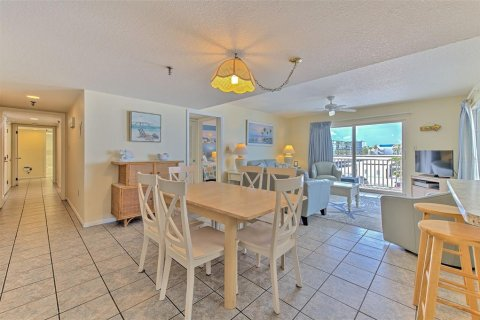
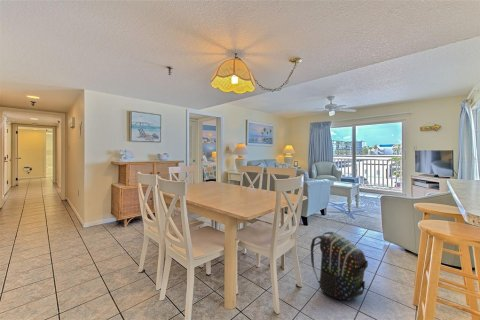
+ backpack [310,231,369,301]
